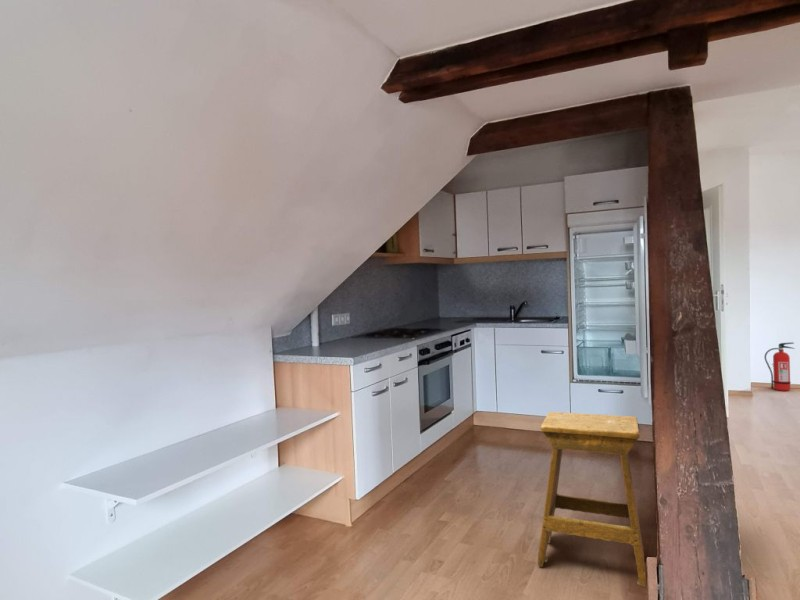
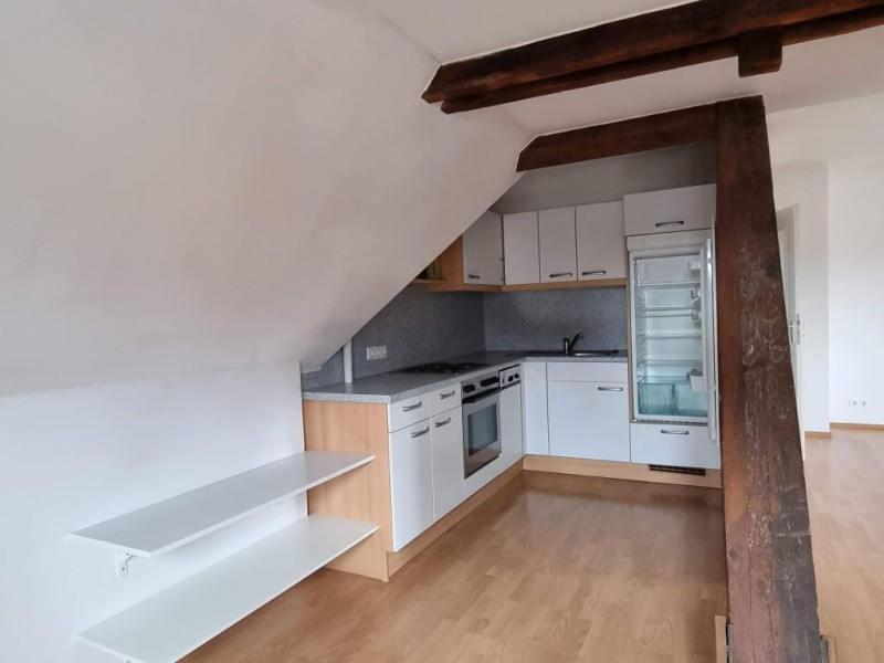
- stool [537,411,647,587]
- fire extinguisher [764,341,795,392]
